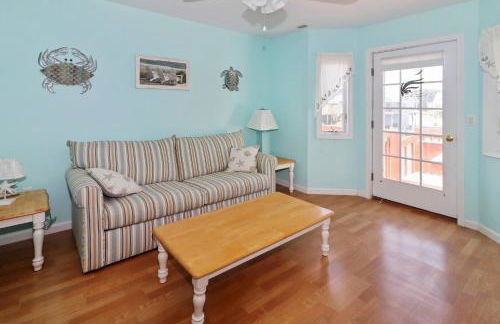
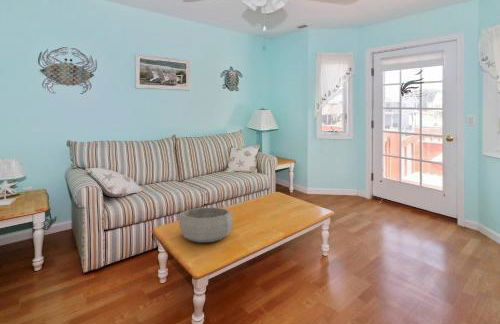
+ decorative bowl [178,206,234,243]
